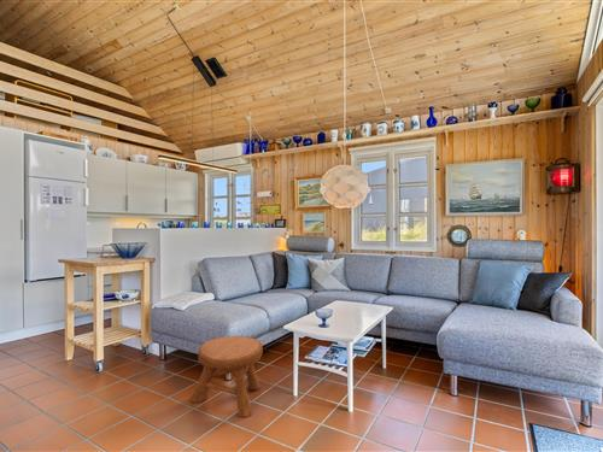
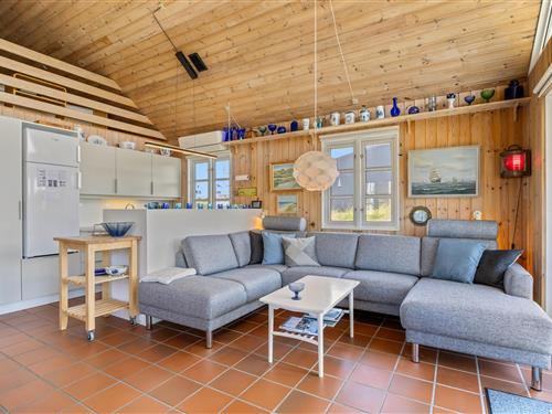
- stool [189,335,264,418]
